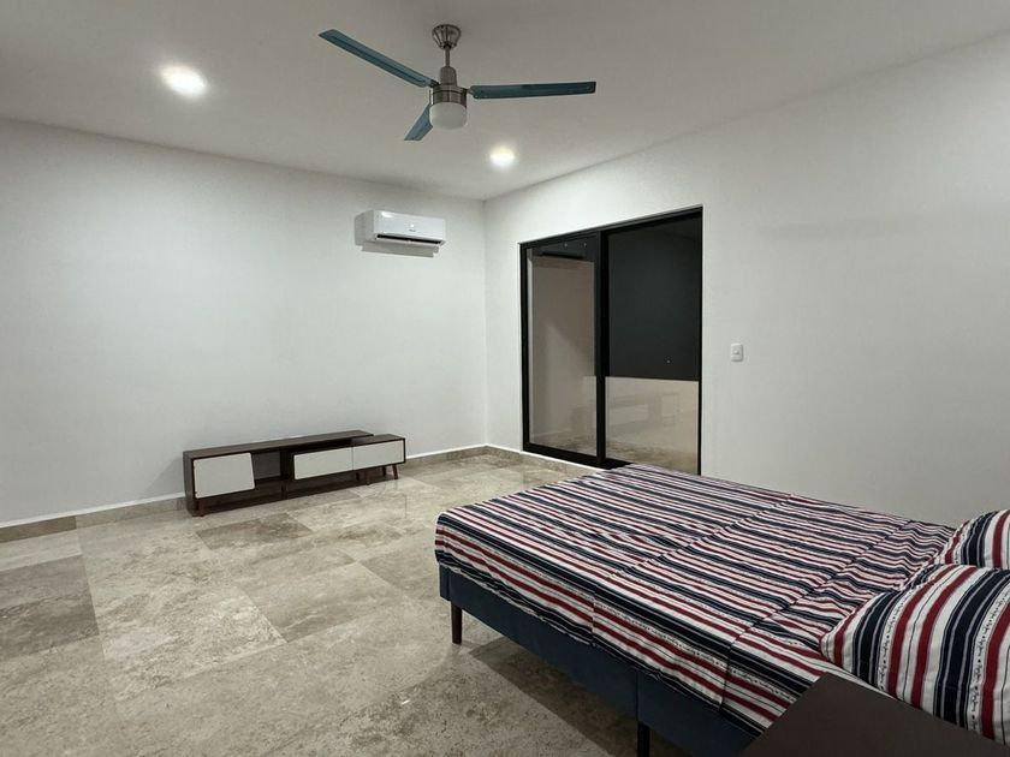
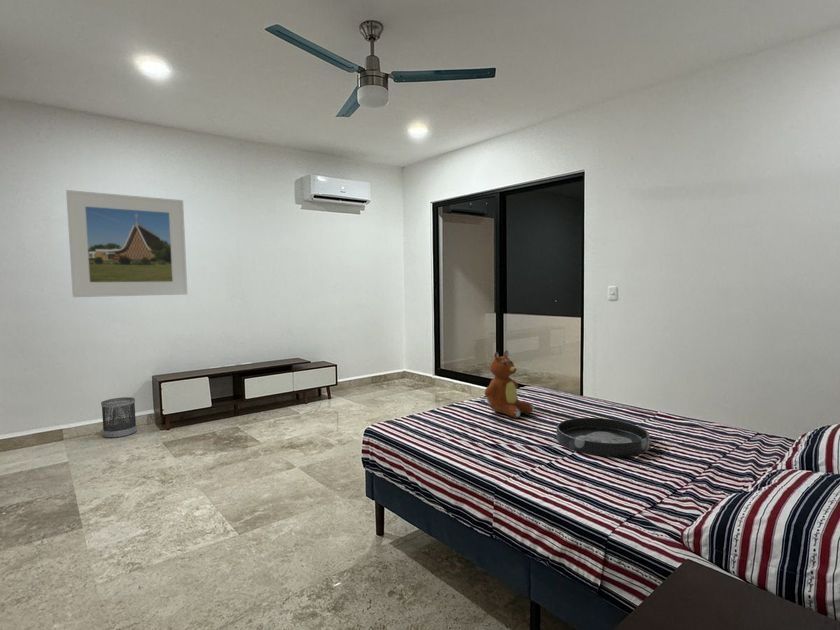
+ wastebasket [100,396,138,439]
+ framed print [65,189,189,298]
+ teddy bear [484,349,535,419]
+ tray [556,417,650,458]
